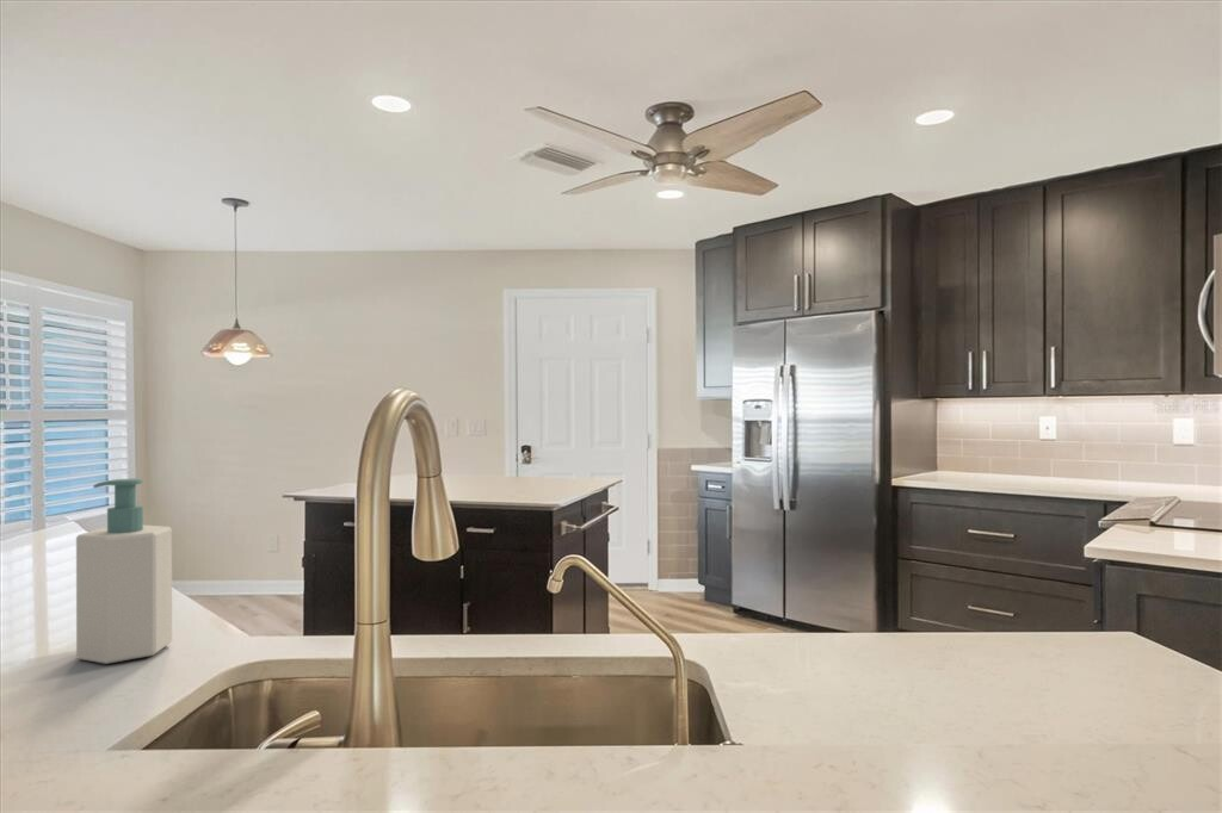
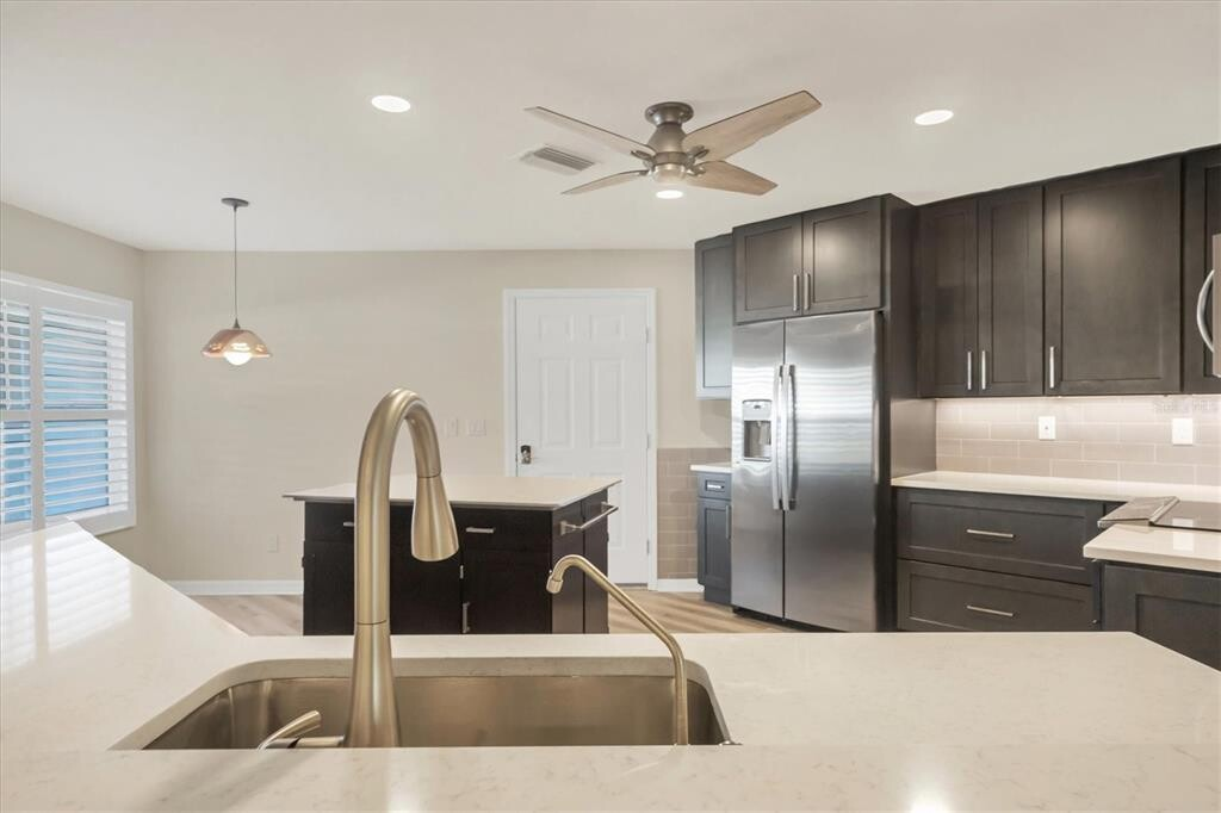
- soap bottle [75,477,173,665]
